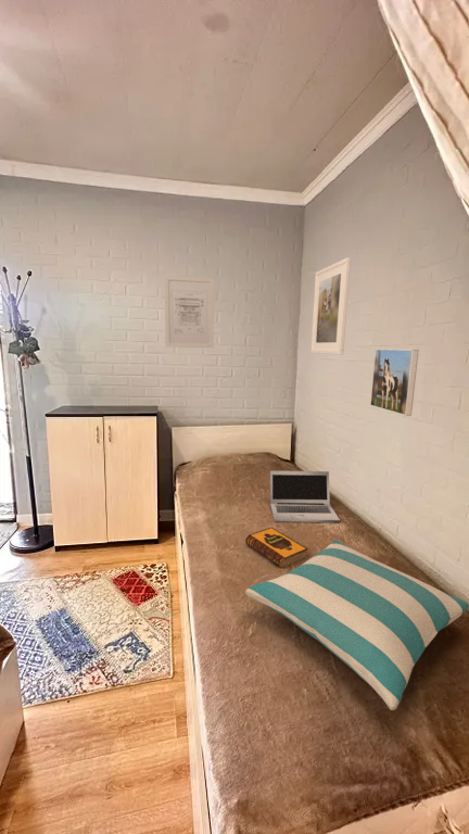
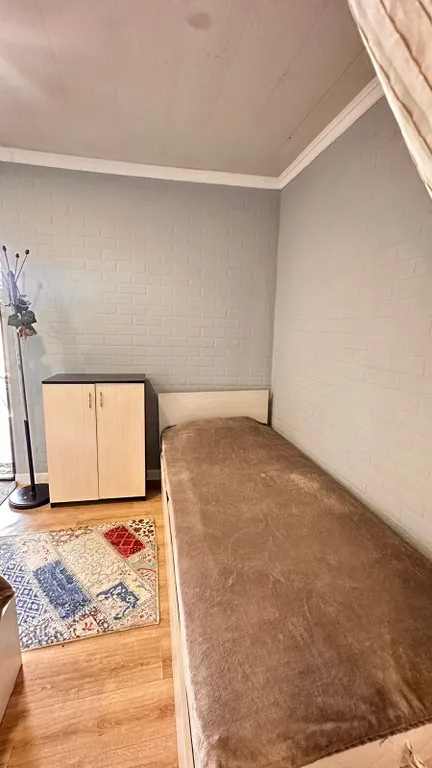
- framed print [369,348,419,417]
- wall art [164,275,215,349]
- hardback book [244,527,308,569]
- pillow [244,539,469,711]
- laptop [269,470,341,523]
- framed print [309,256,352,355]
